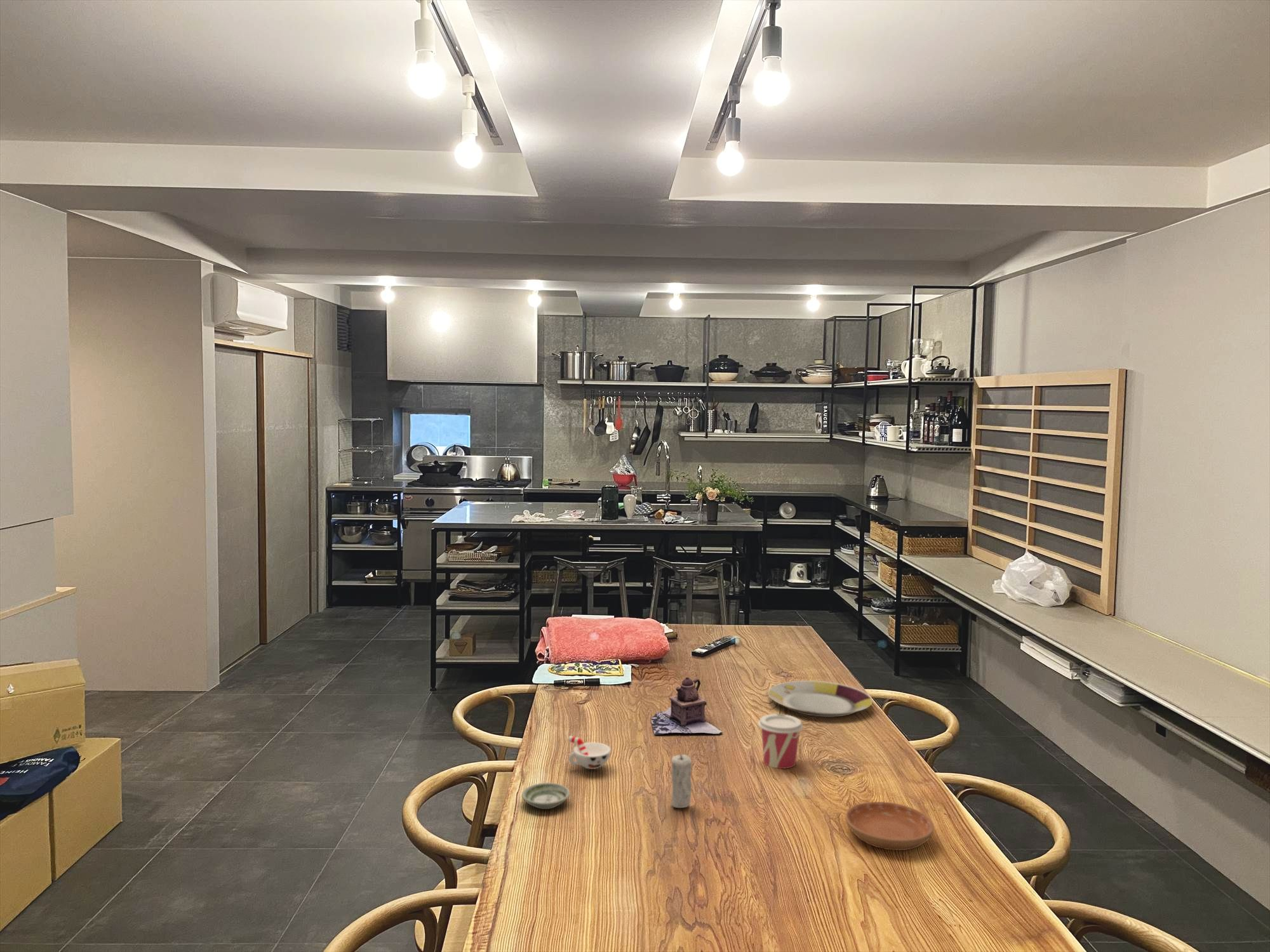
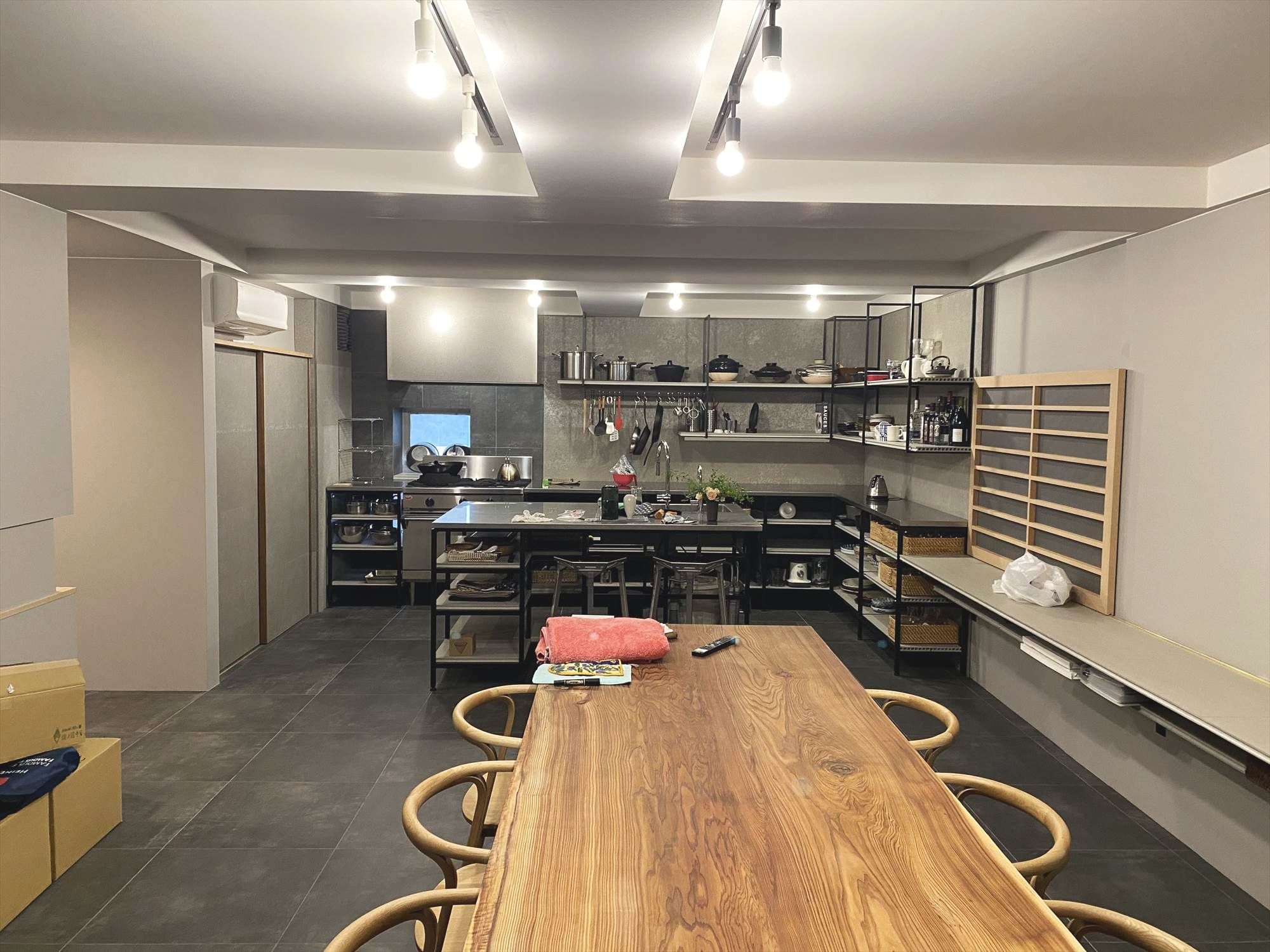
- plate [768,680,873,718]
- cup [758,713,803,769]
- teapot [651,677,723,736]
- candle [671,747,693,809]
- cup [568,735,612,770]
- saucer [845,801,935,851]
- saucer [521,782,571,810]
